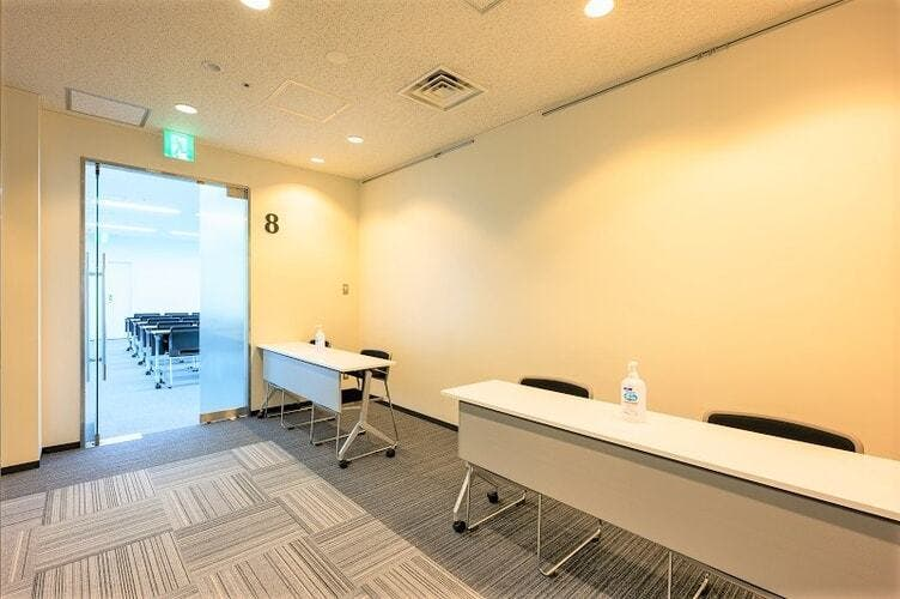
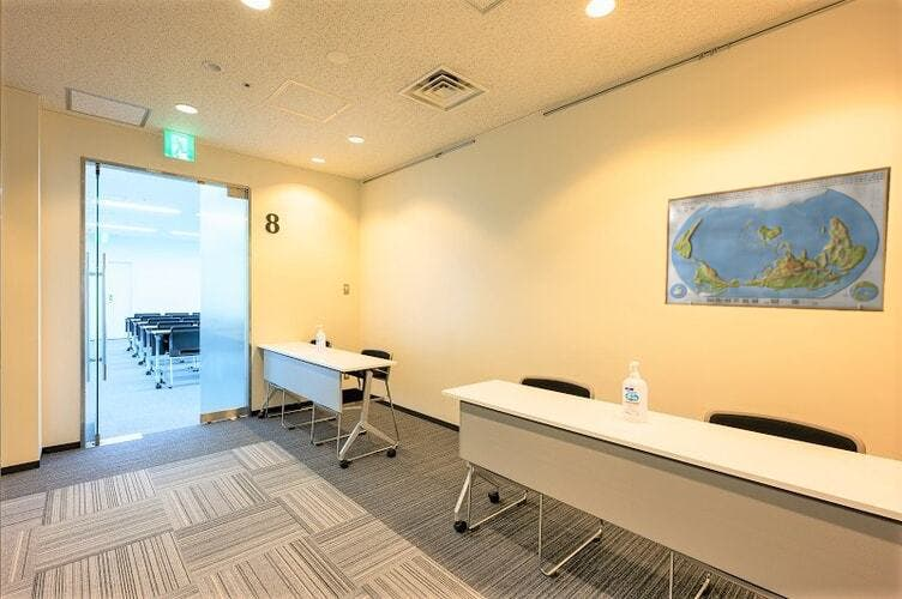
+ world map [663,165,892,313]
